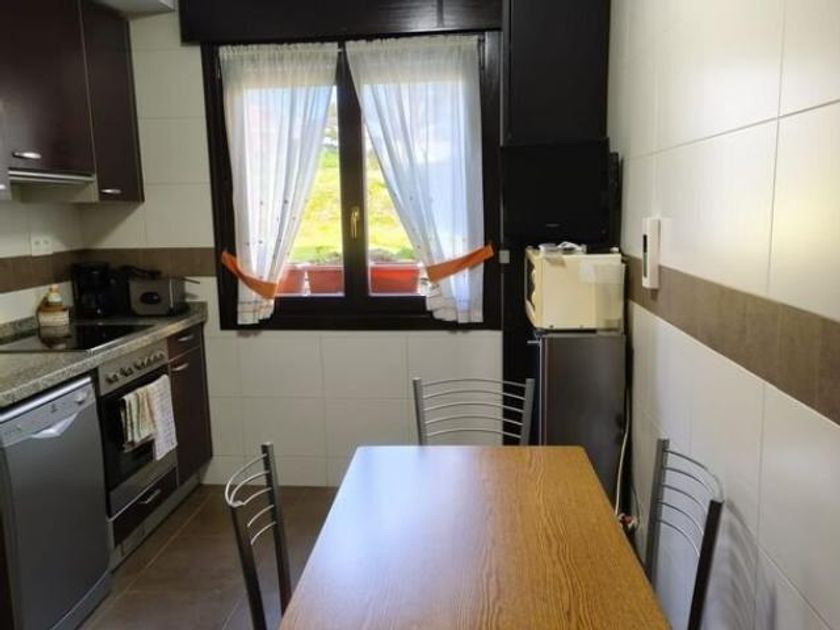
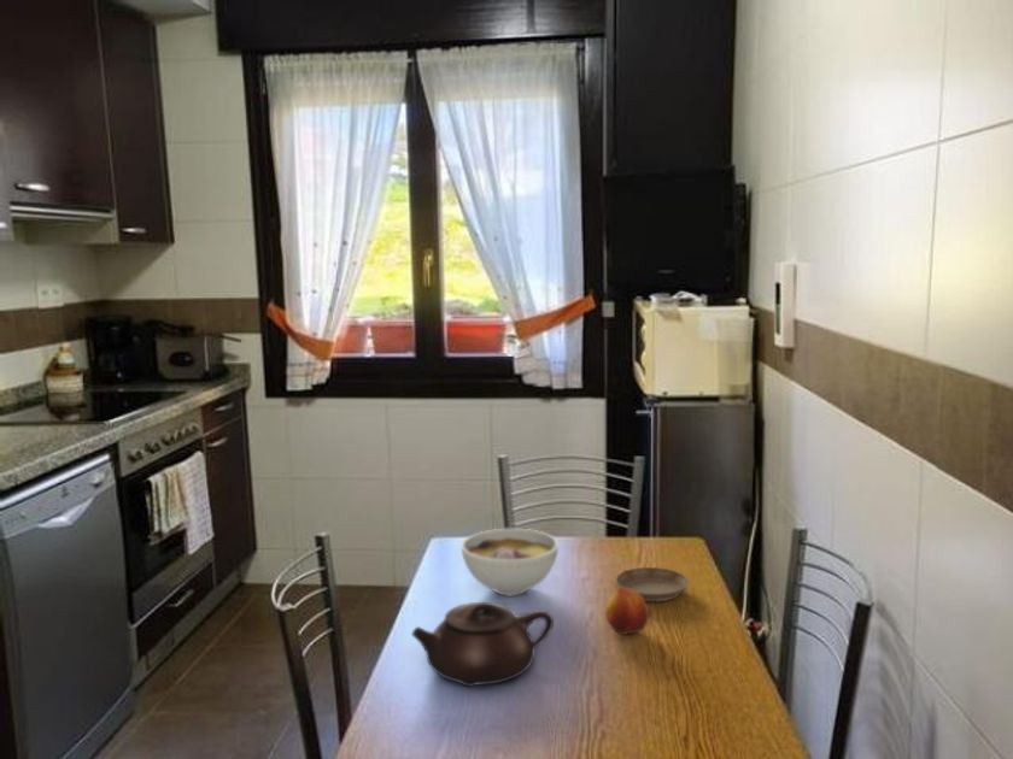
+ fruit [604,587,650,636]
+ bowl [461,528,560,596]
+ teapot [410,601,555,688]
+ saucer [615,566,690,602]
